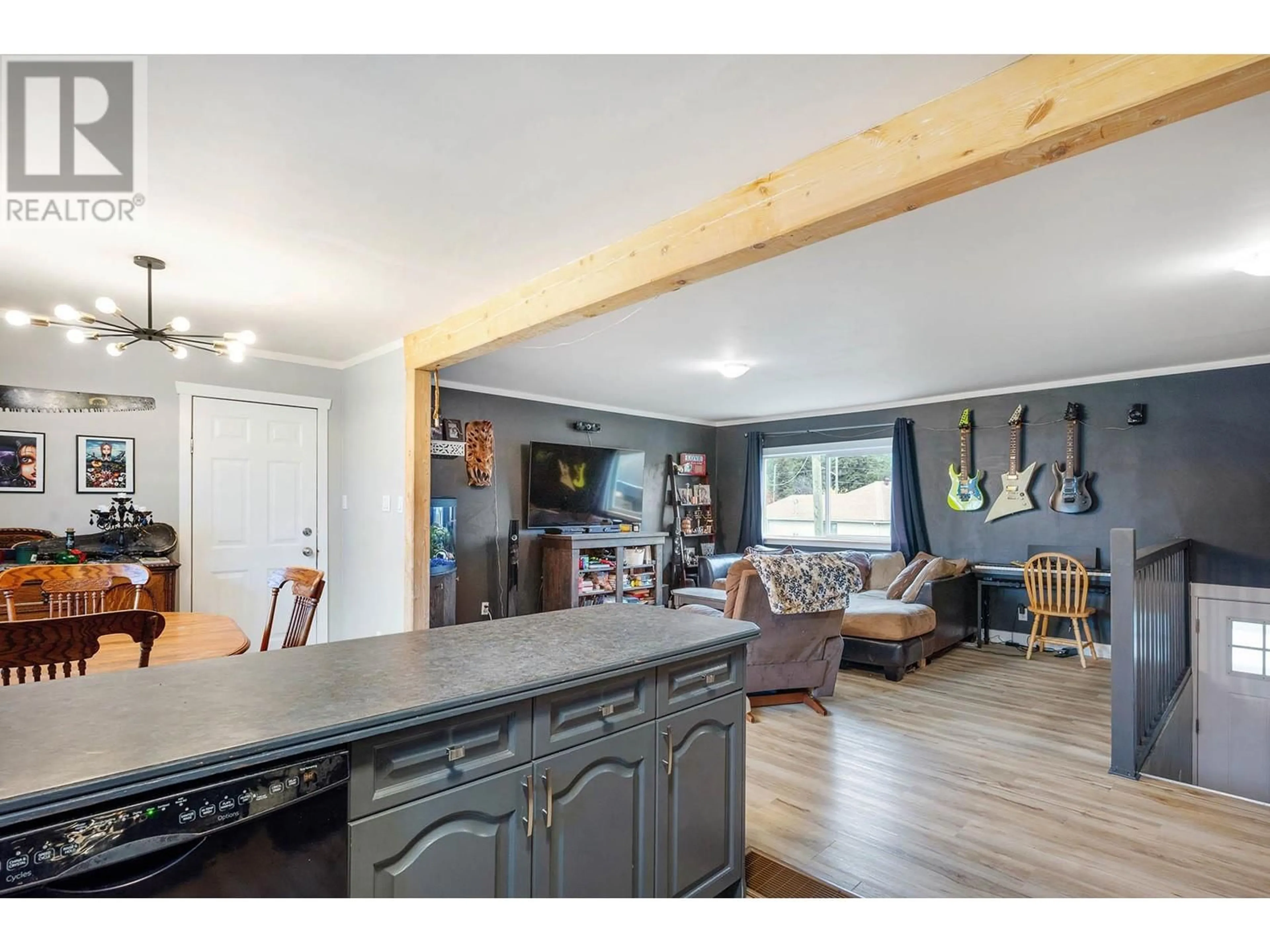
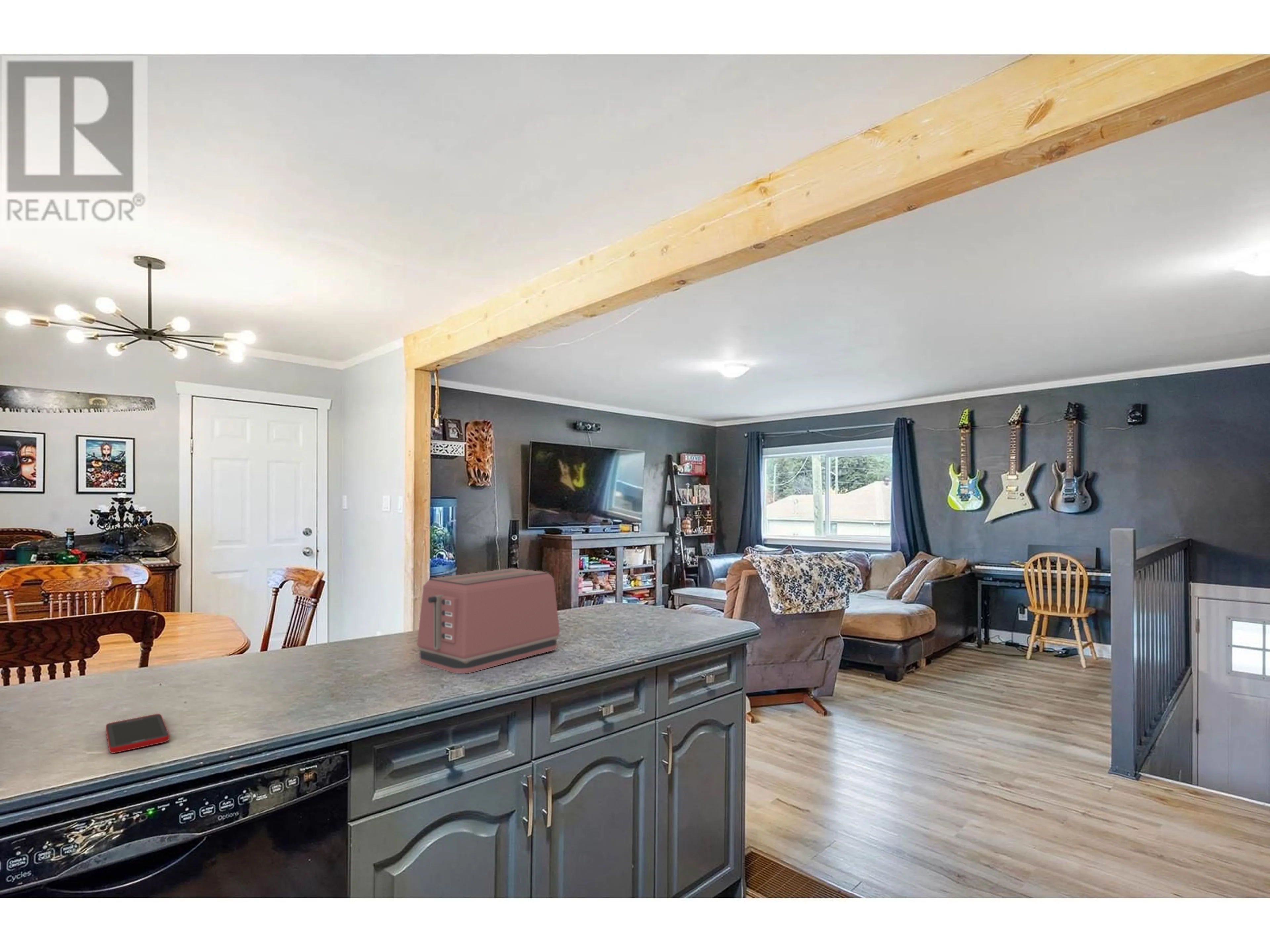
+ cell phone [106,713,170,753]
+ toaster [417,568,560,674]
